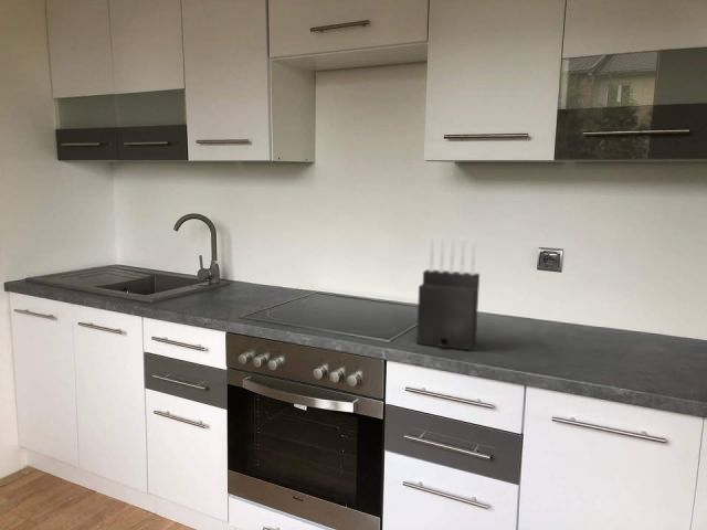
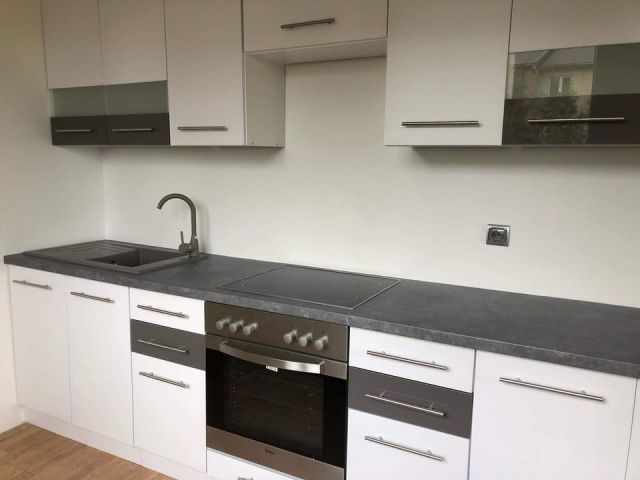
- knife block [415,235,481,352]
